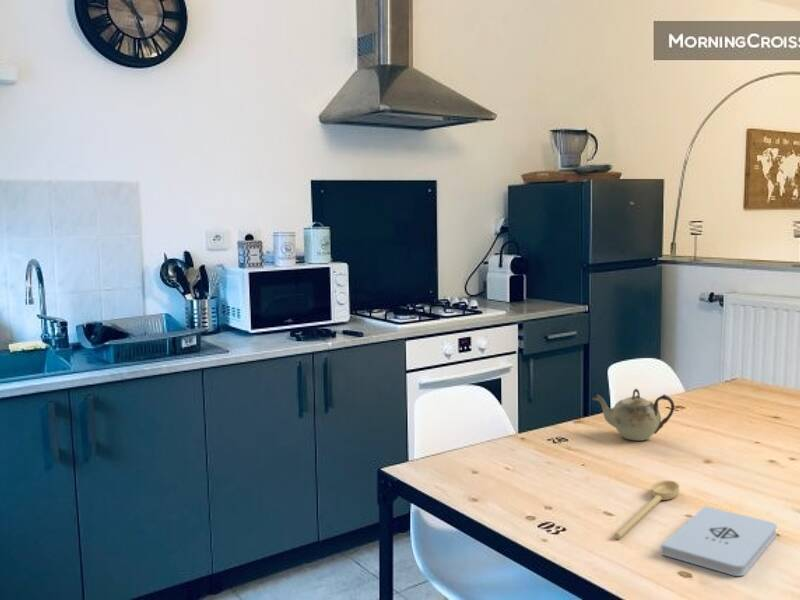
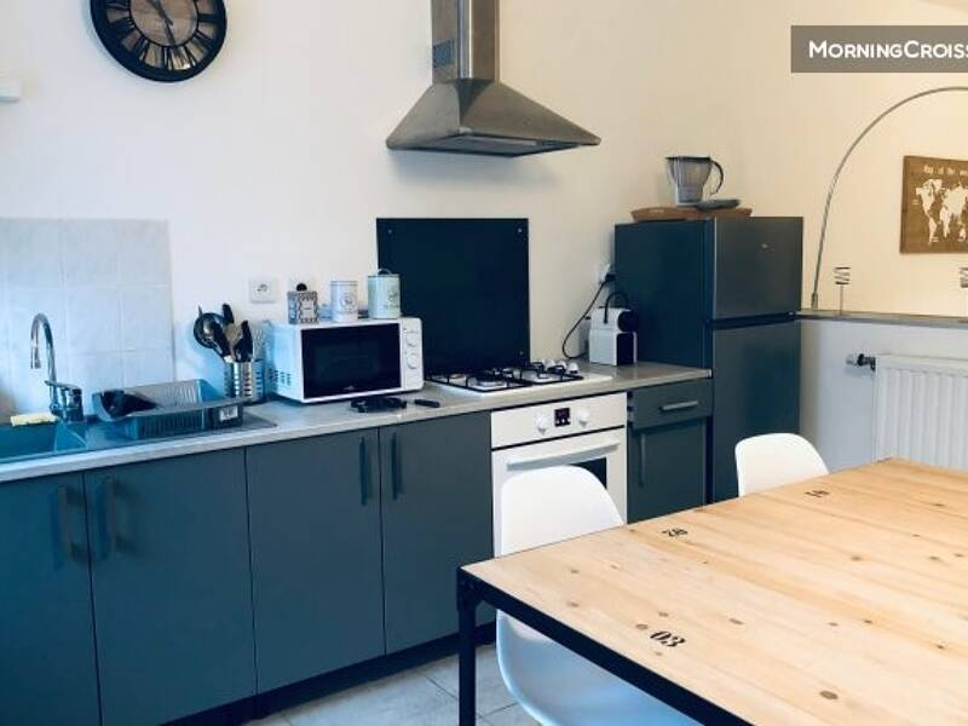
- spoon [613,479,680,540]
- teapot [591,388,675,442]
- notepad [660,505,778,577]
